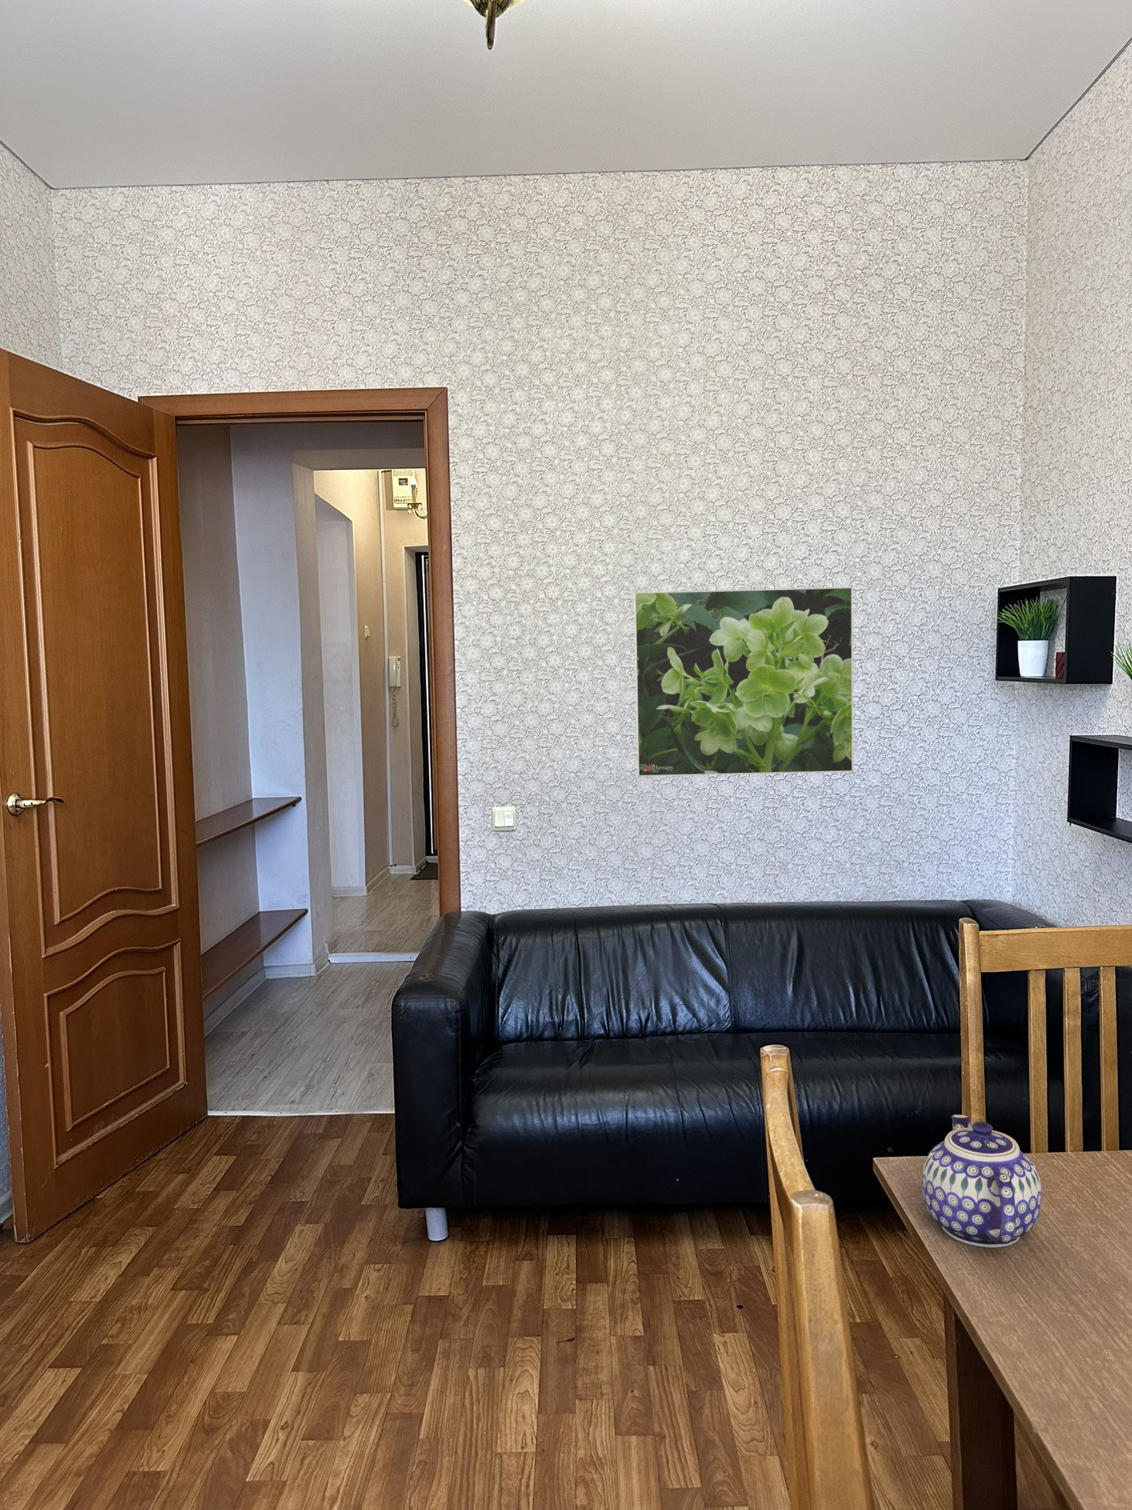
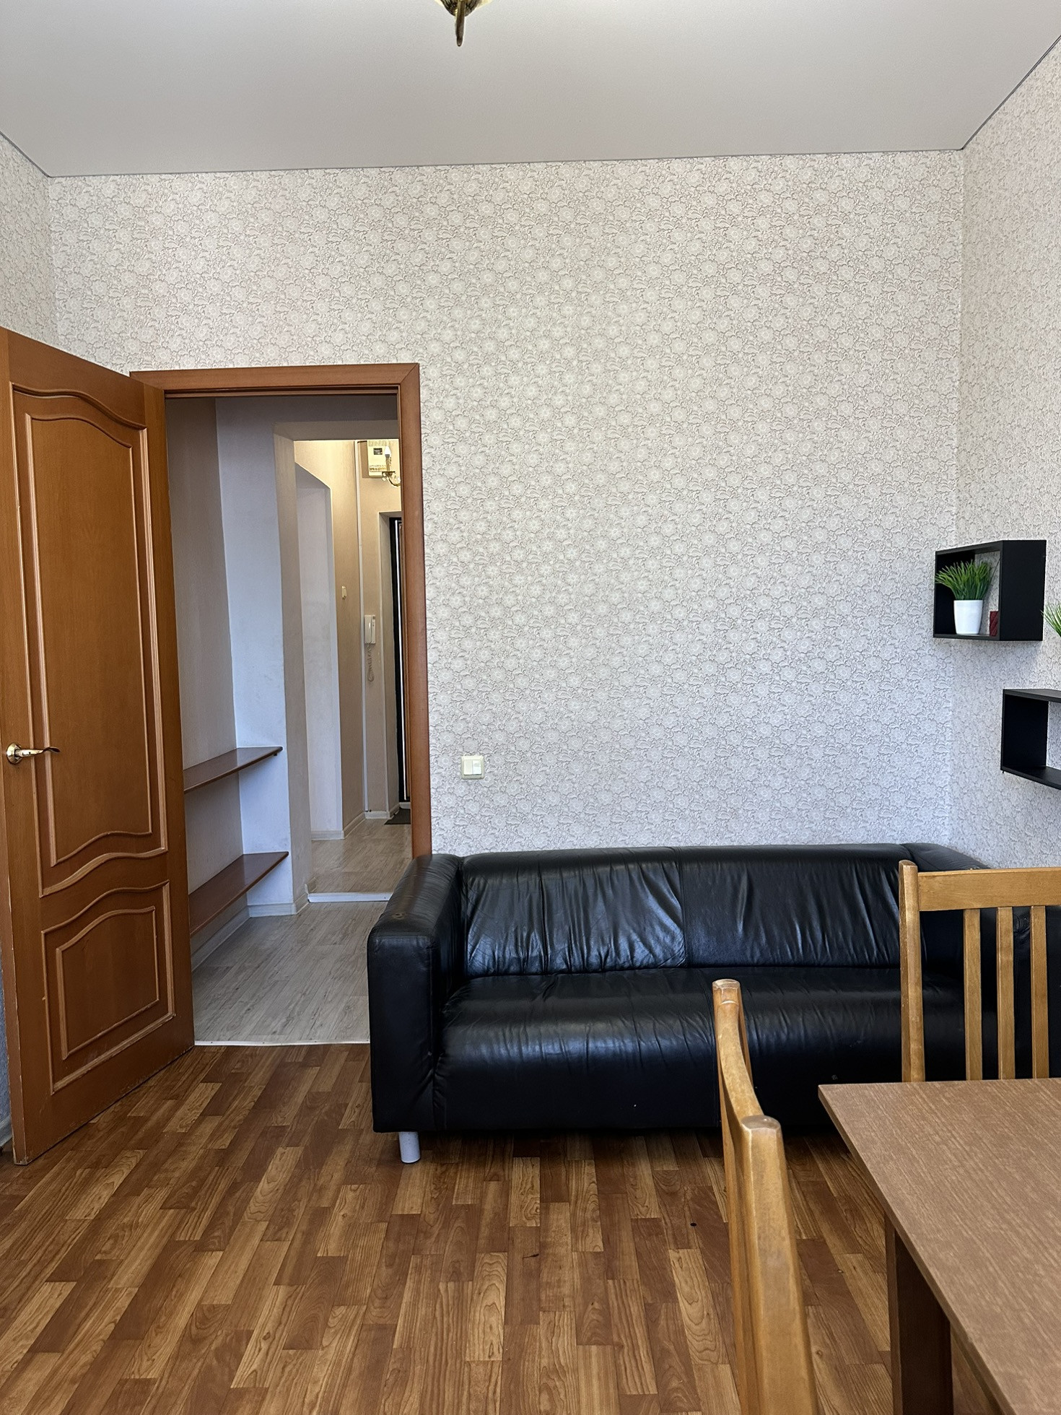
- teapot [922,1114,1043,1248]
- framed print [634,586,854,778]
